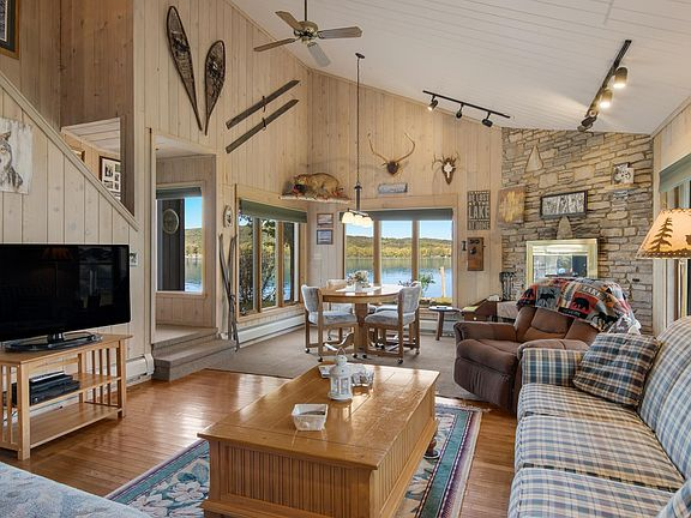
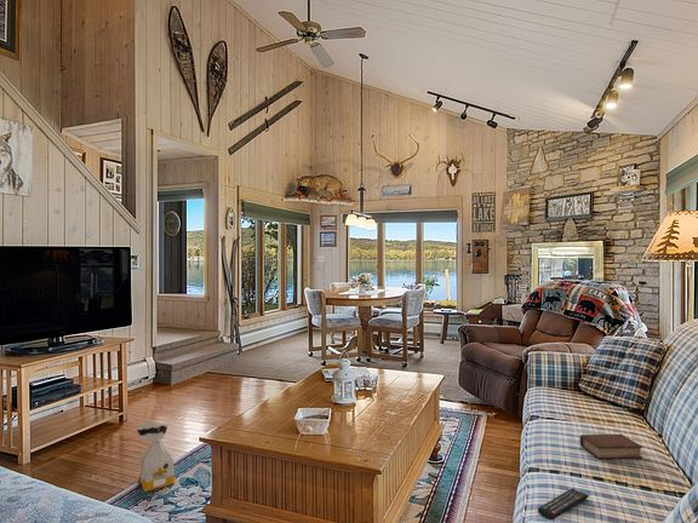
+ book [579,433,643,460]
+ bag [136,420,177,493]
+ remote control [537,488,590,521]
